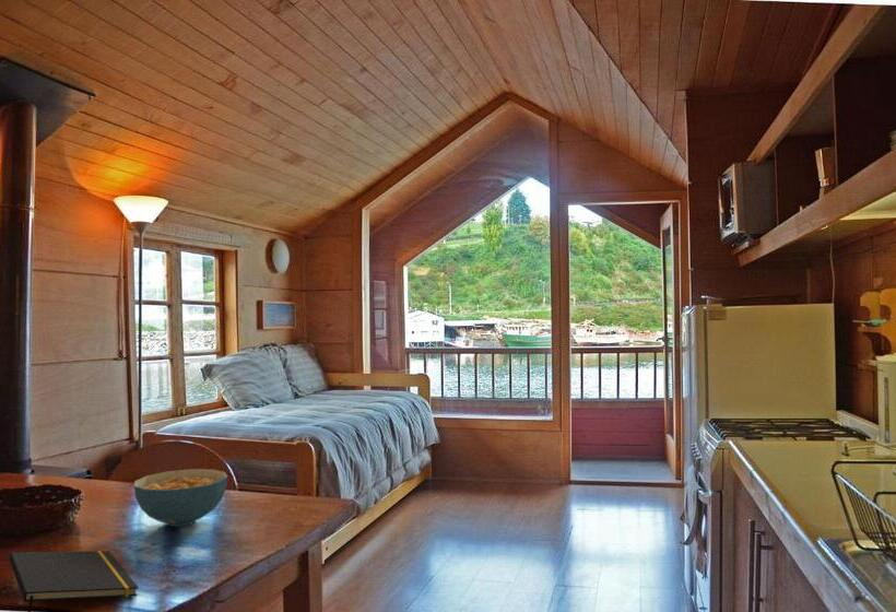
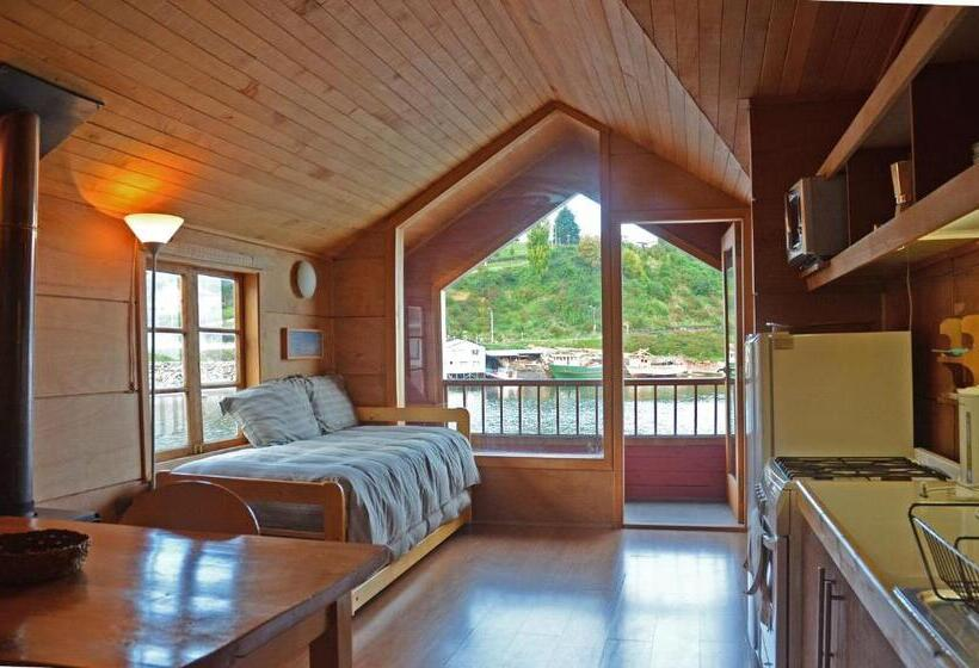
- cereal bowl [133,468,228,528]
- notepad [8,550,139,612]
